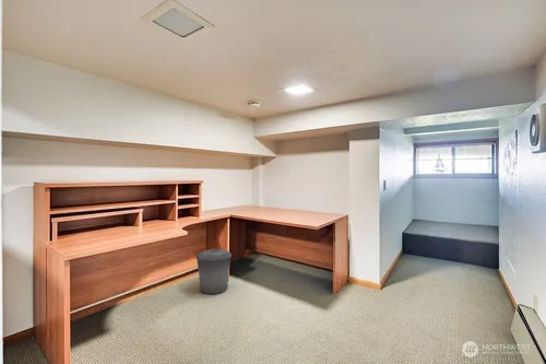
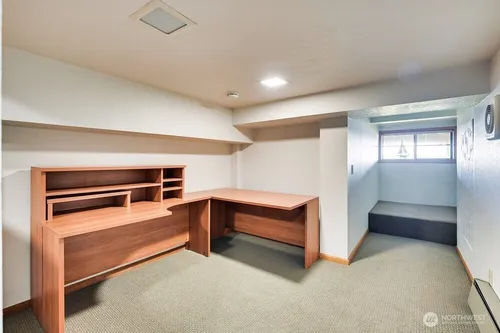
- trash can [194,248,233,295]
